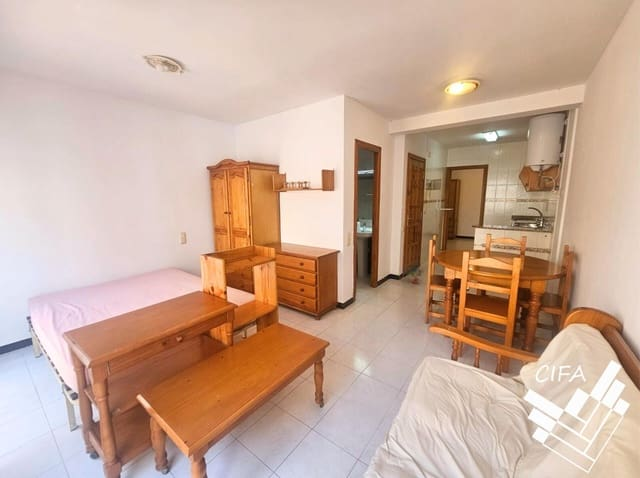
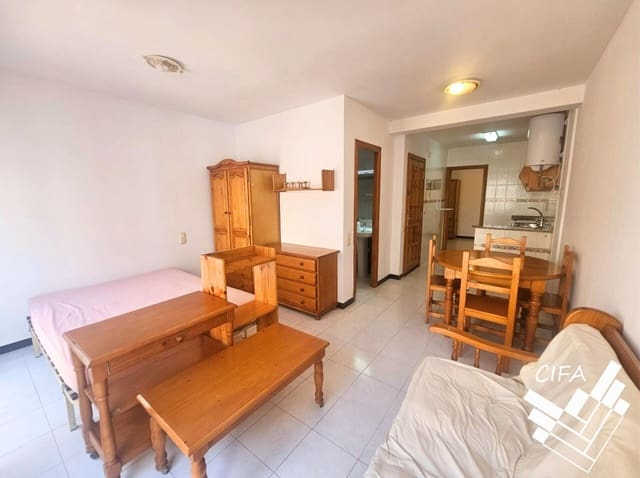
- potted plant [401,263,425,285]
